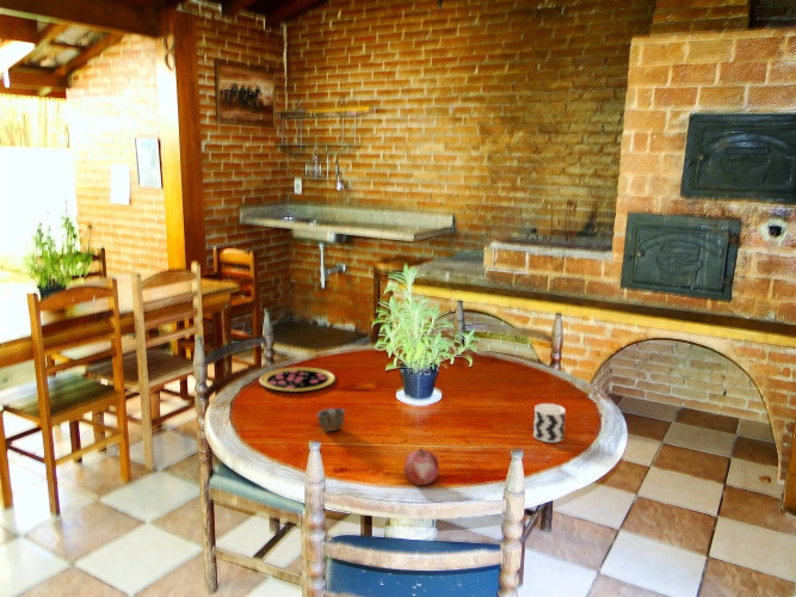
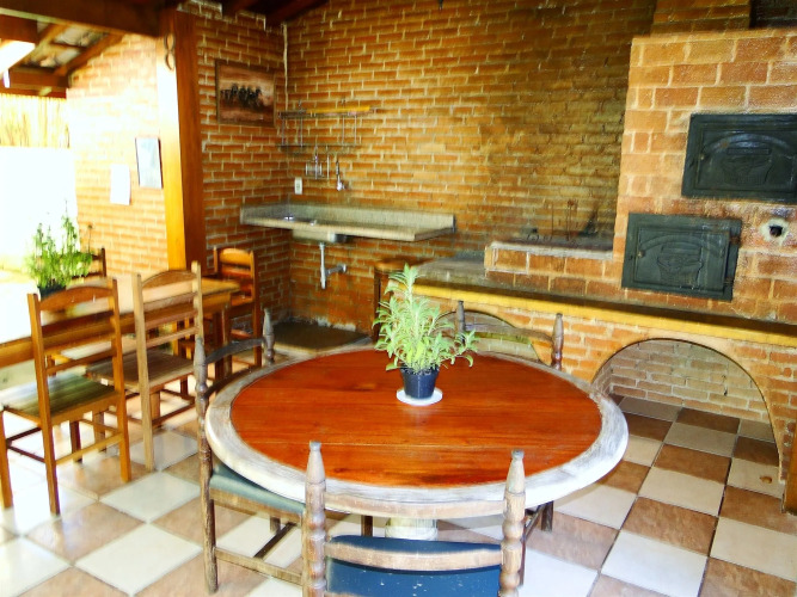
- cup [532,402,567,443]
- fruit [403,445,440,487]
- cup [316,407,346,433]
- pizza [258,367,337,393]
